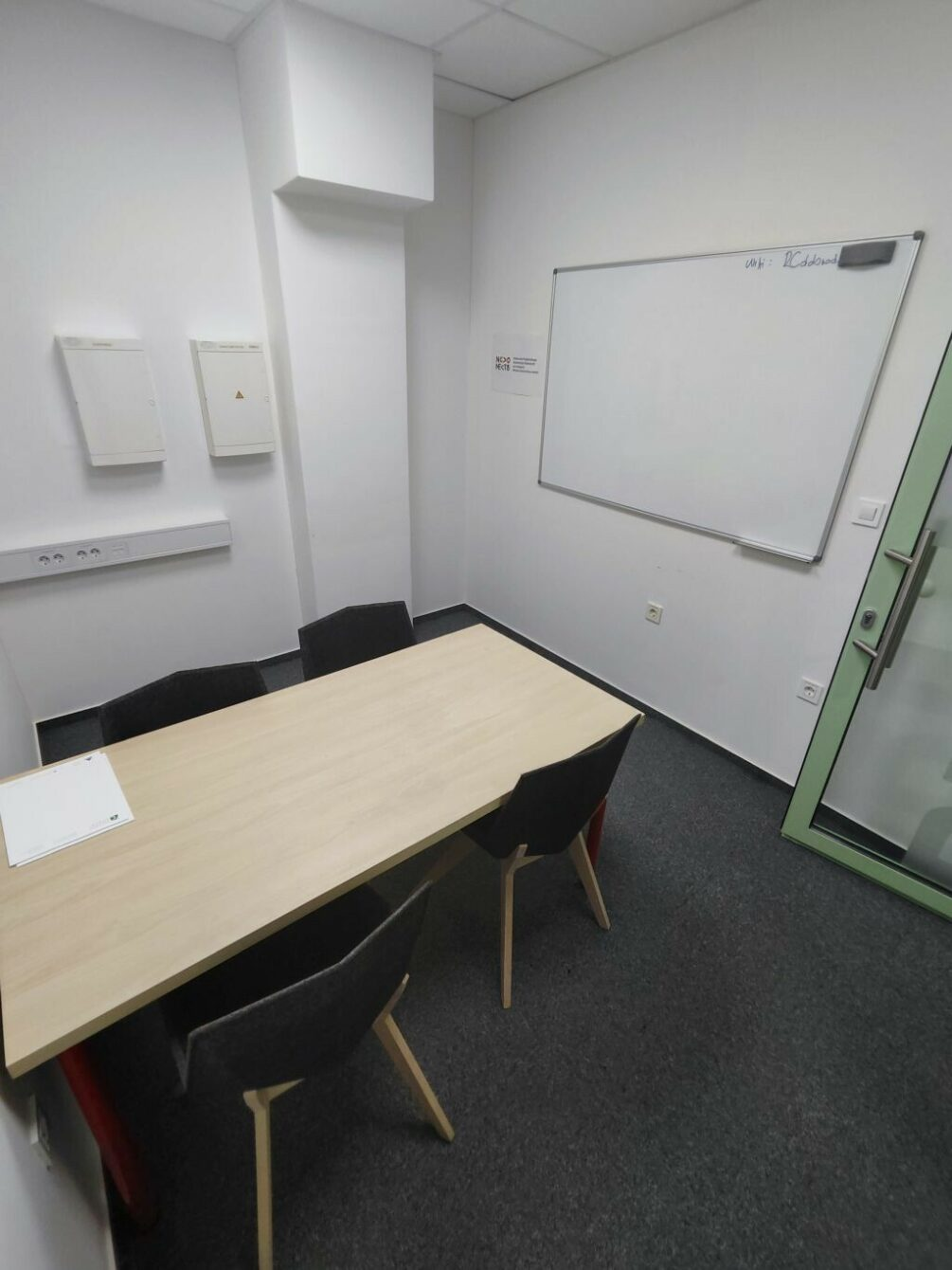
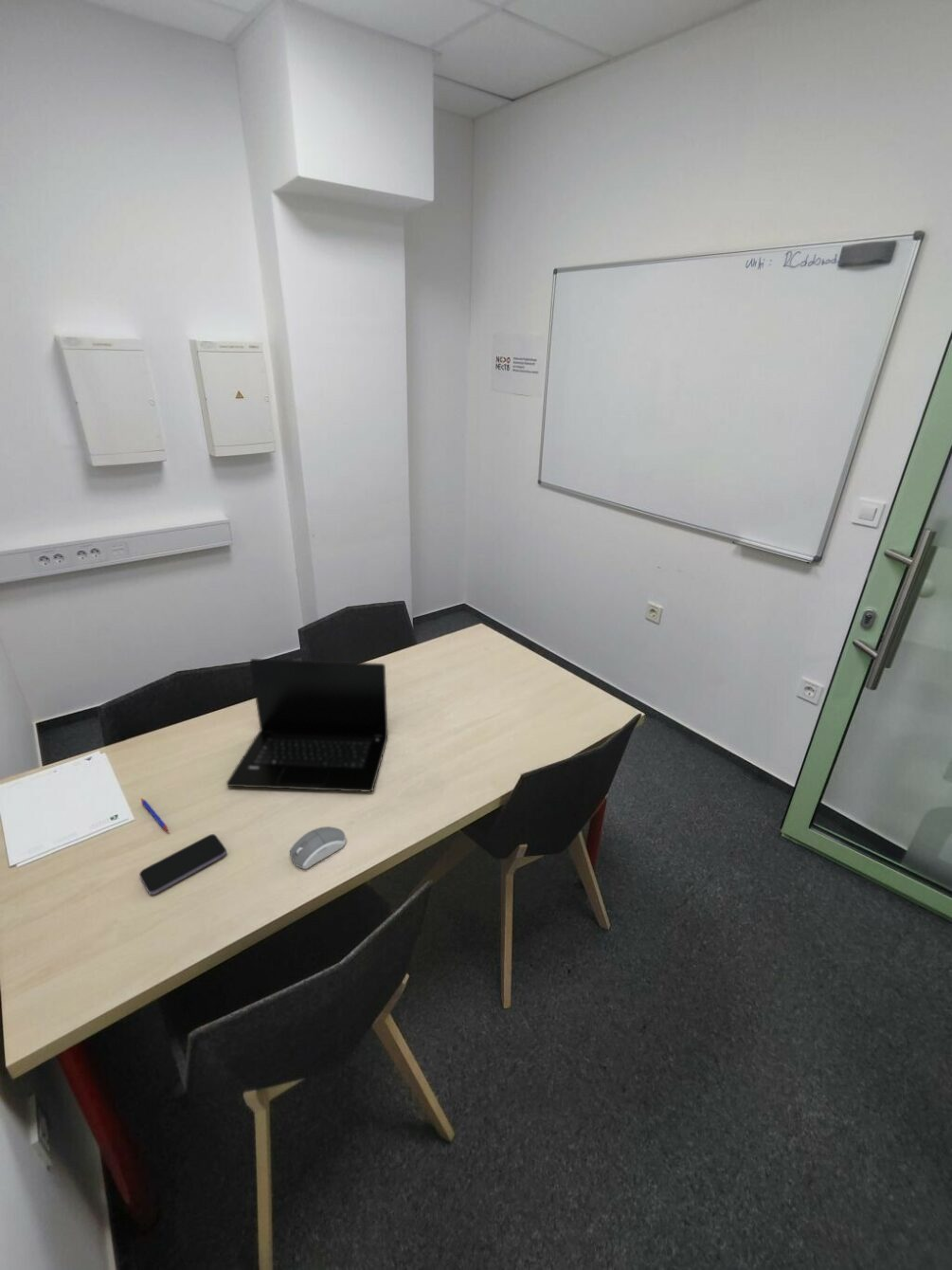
+ laptop [225,658,388,793]
+ computer mouse [289,826,347,870]
+ smartphone [138,833,227,896]
+ pen [140,797,170,833]
